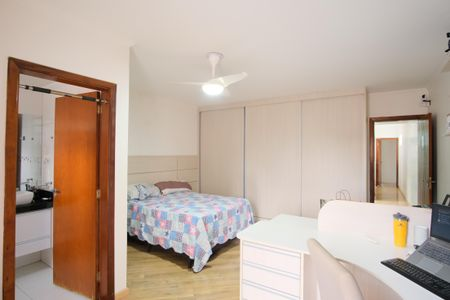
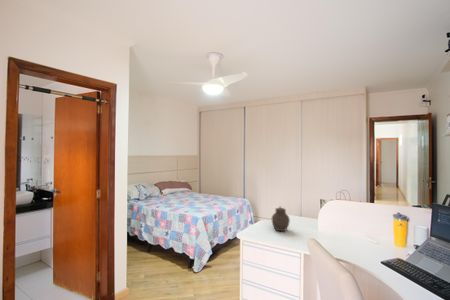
+ jar [271,205,291,232]
